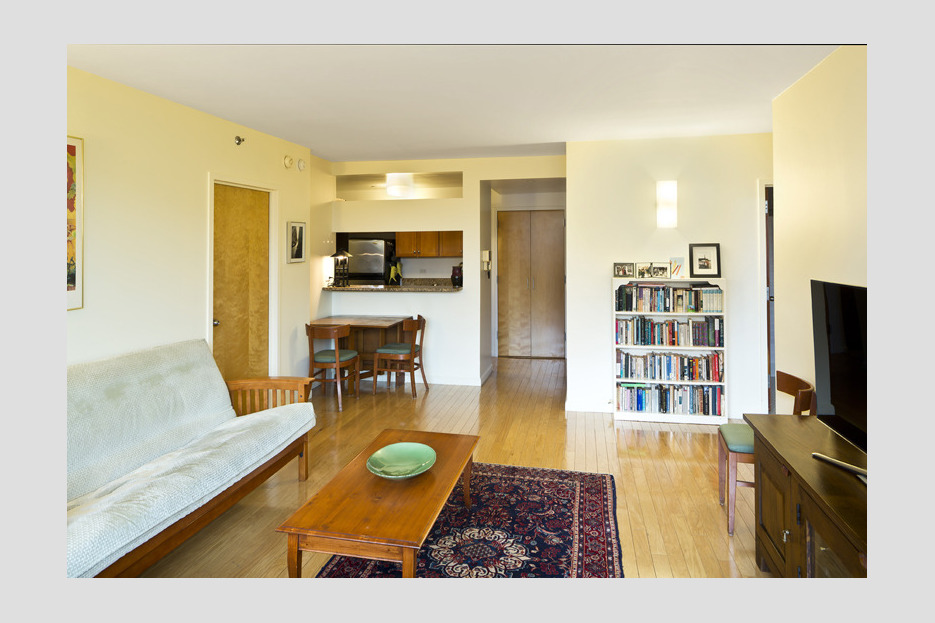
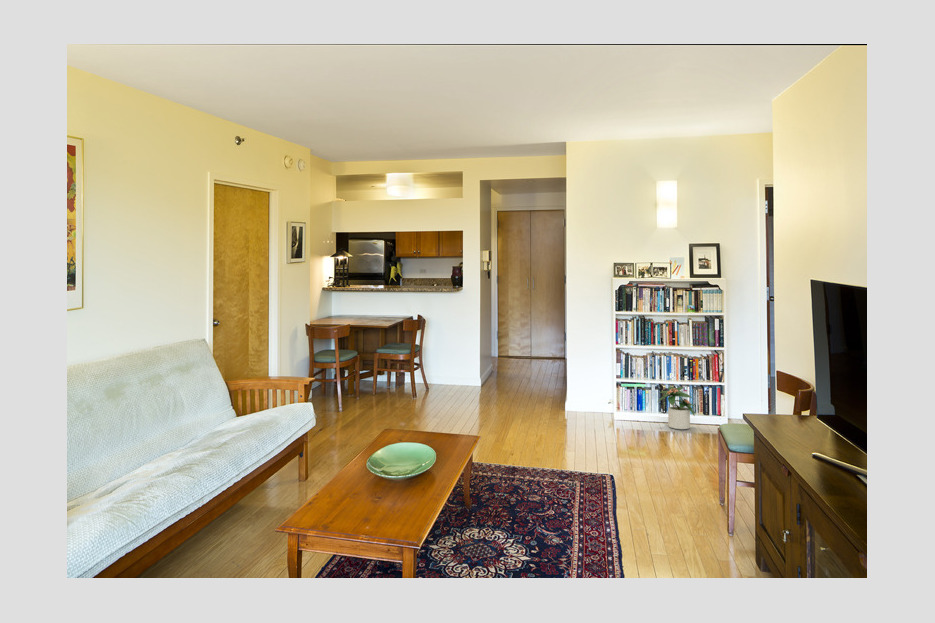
+ potted plant [657,385,696,430]
